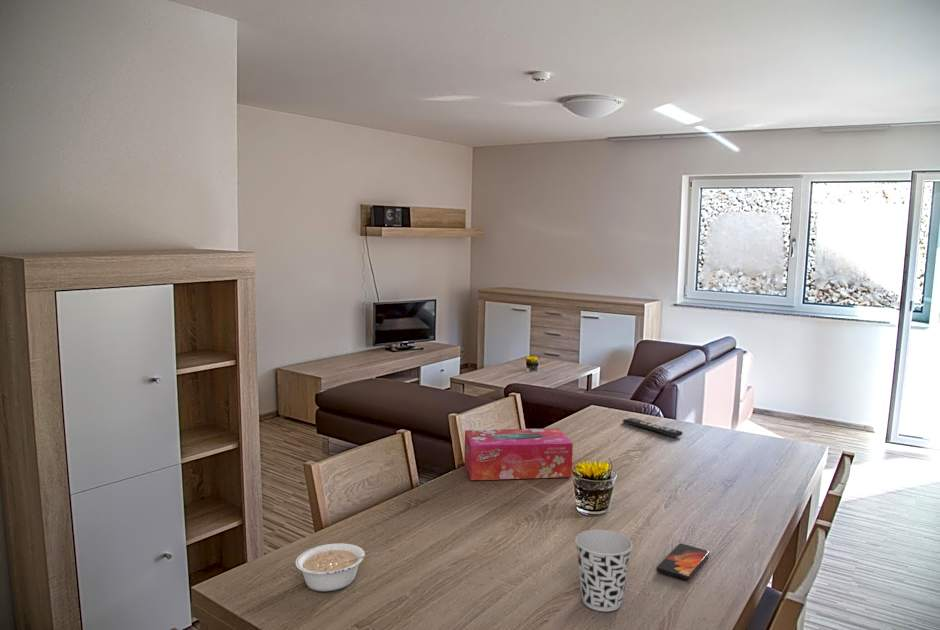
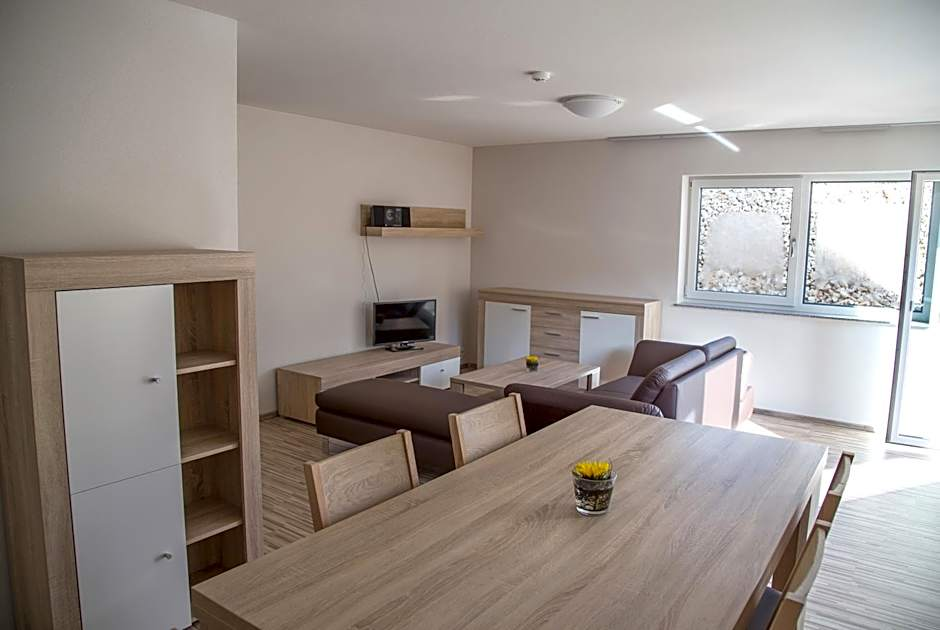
- cup [574,529,634,612]
- remote control [622,417,684,438]
- smartphone [655,543,711,581]
- legume [294,542,379,592]
- tissue box [464,427,574,481]
